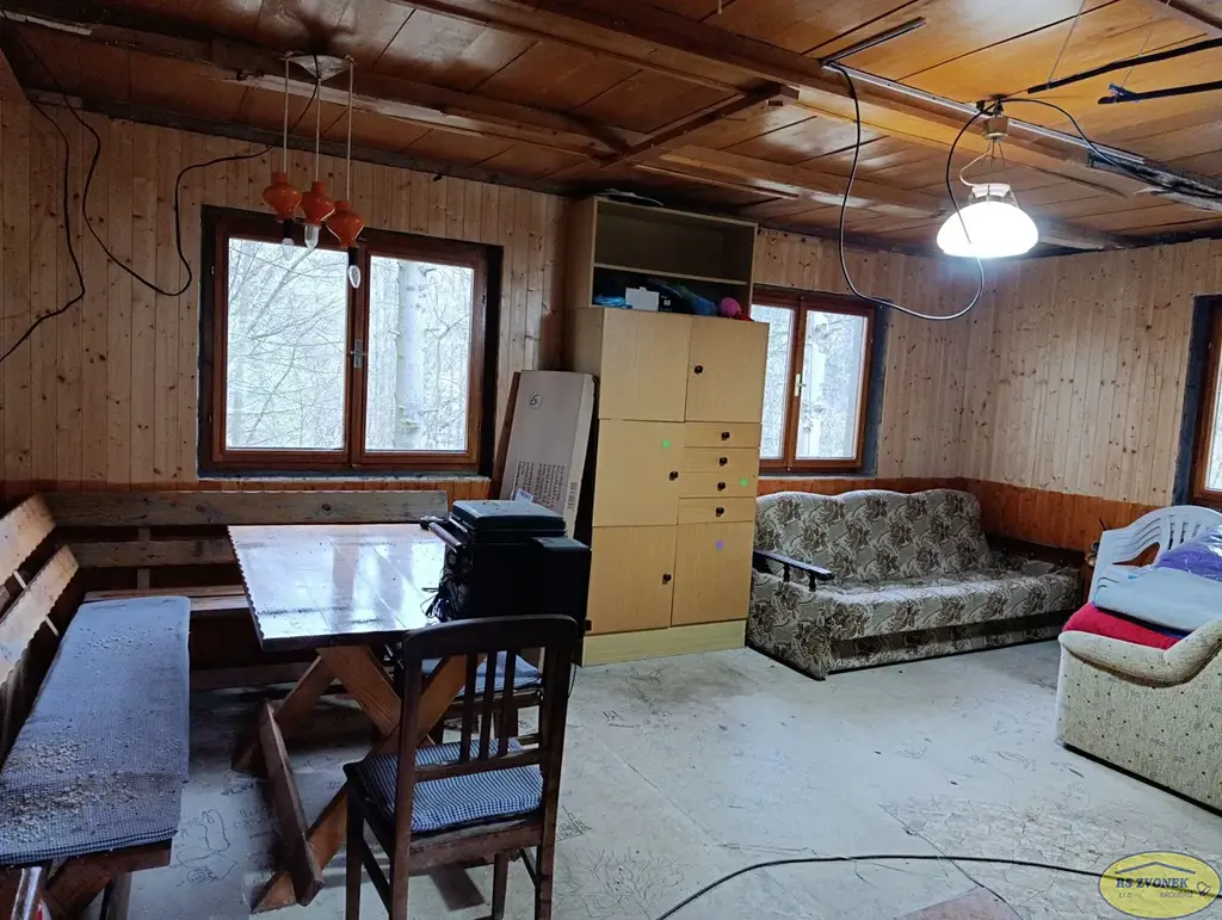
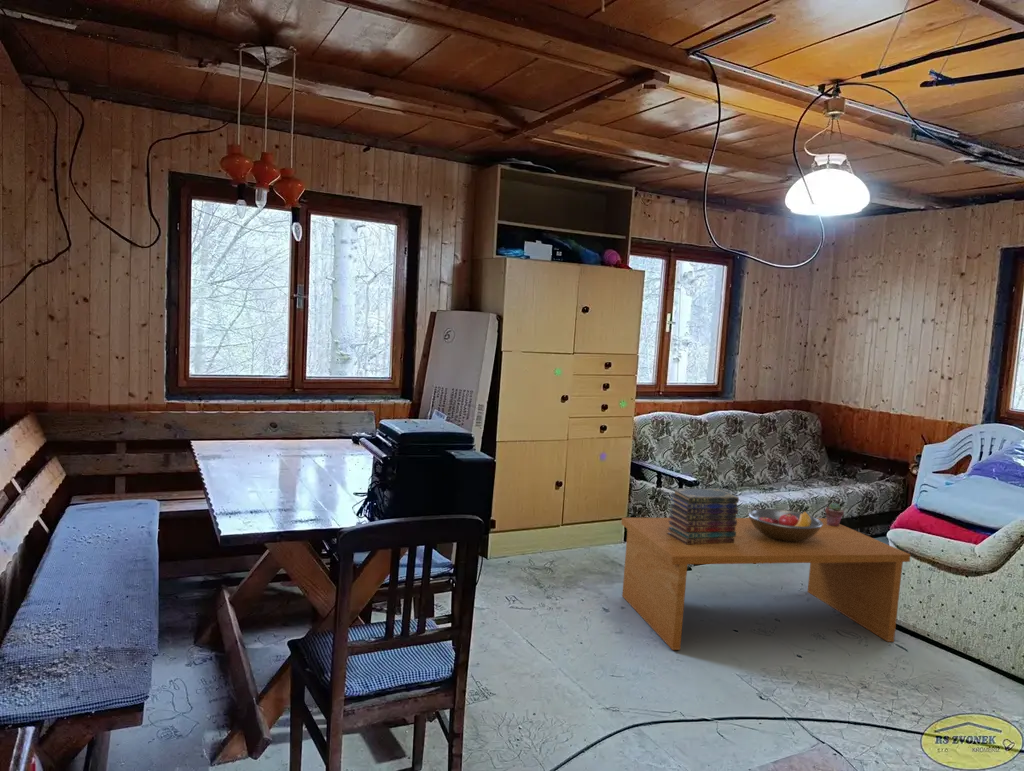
+ fruit bowl [747,508,823,542]
+ potted succulent [824,502,845,526]
+ coffee table [620,517,912,651]
+ book stack [667,488,740,545]
